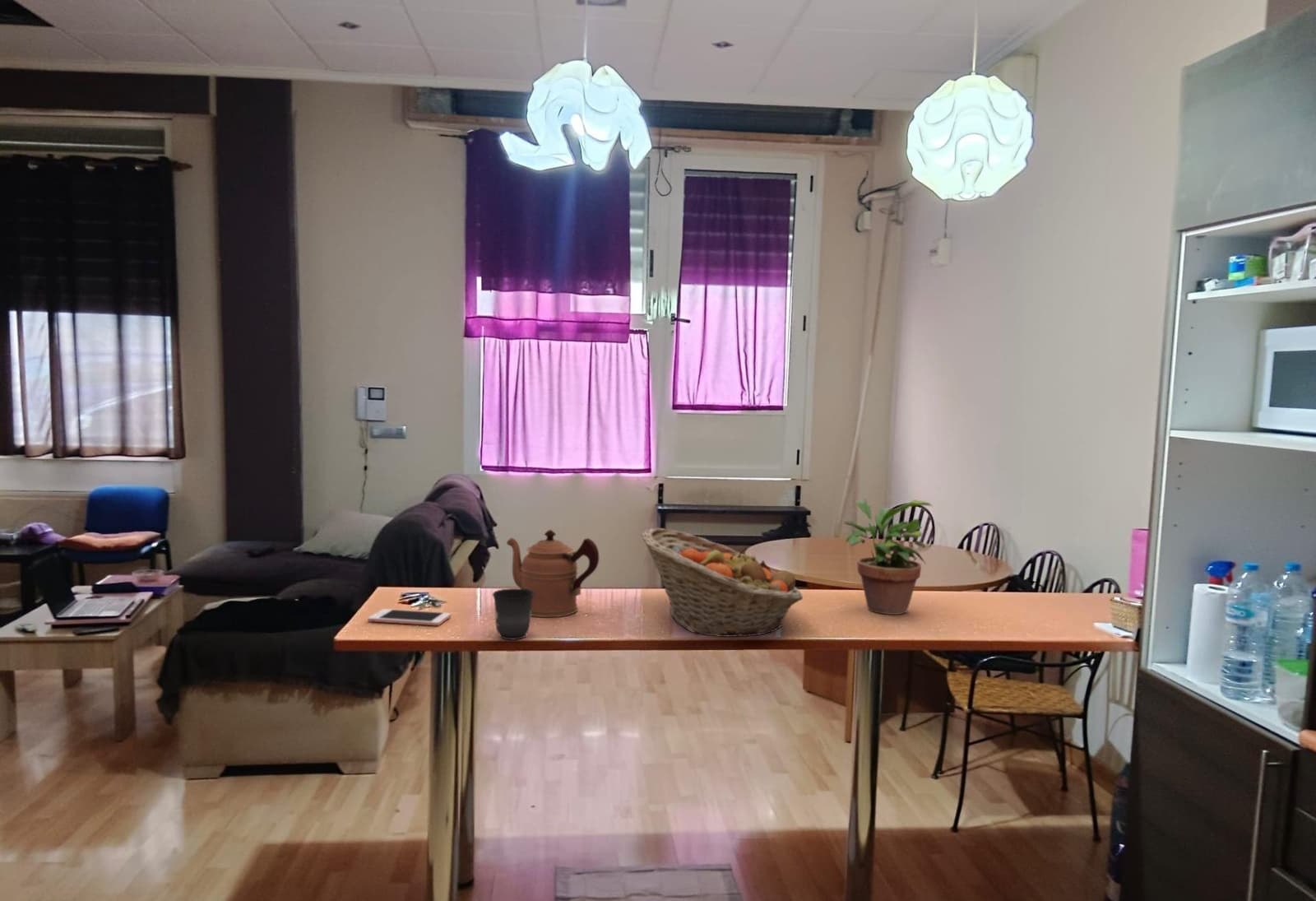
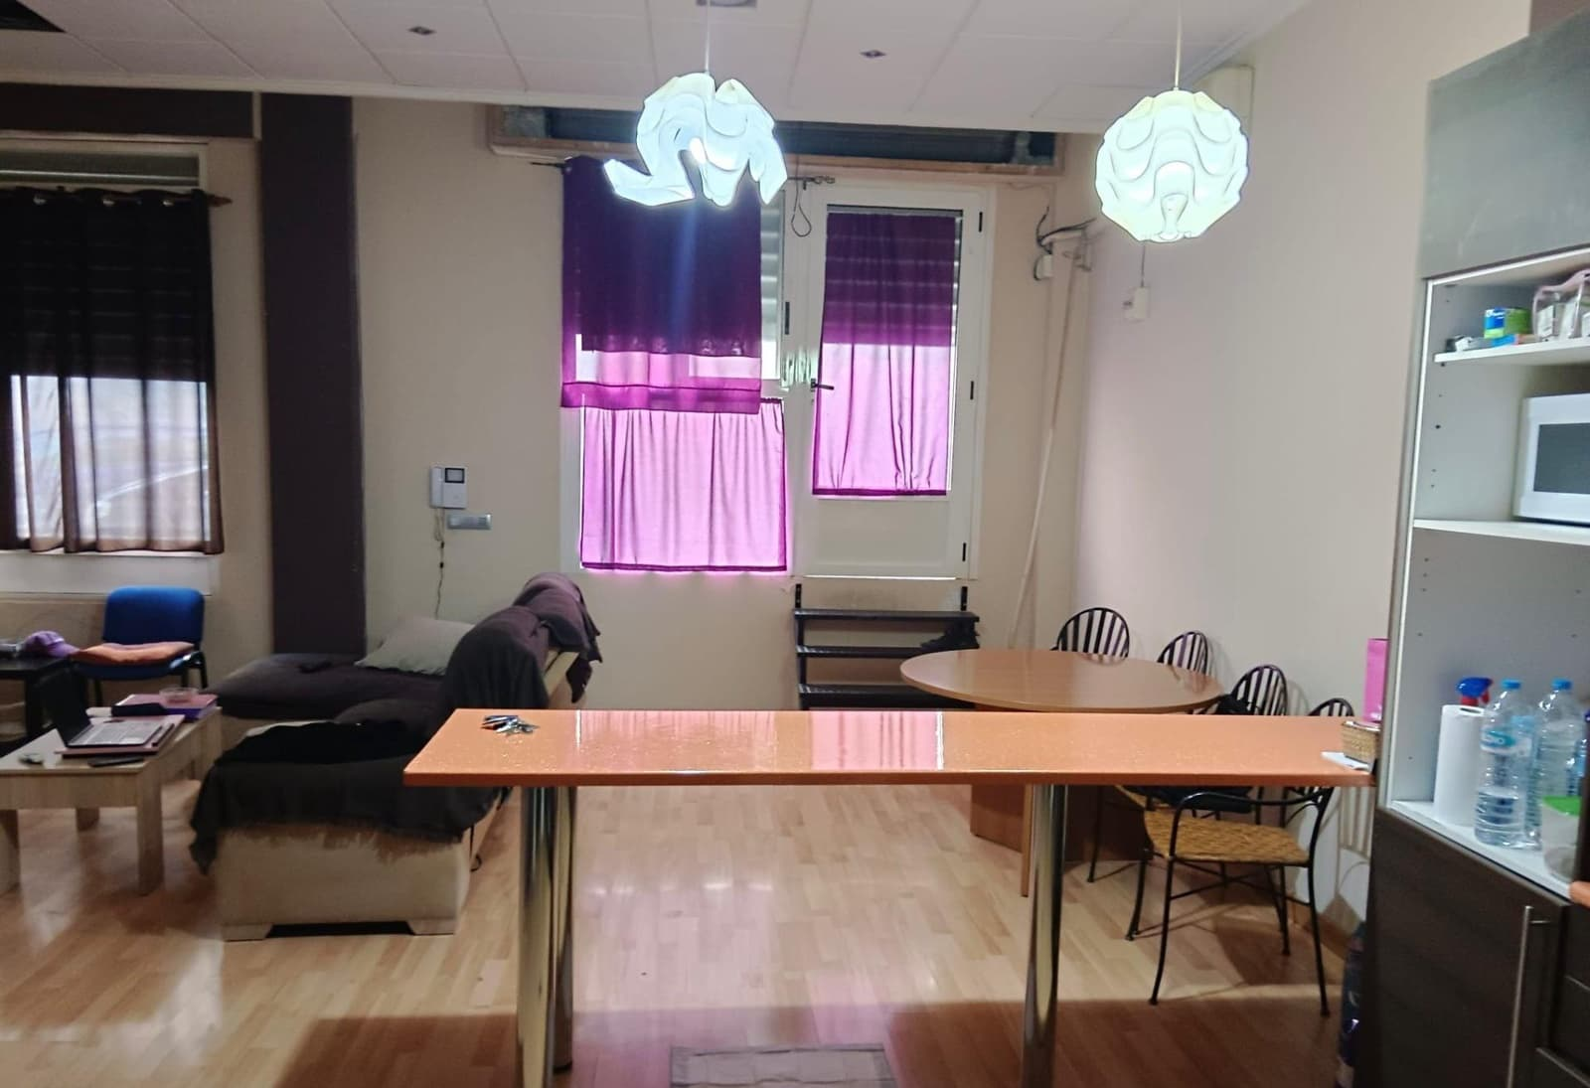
- coffeepot [506,528,600,618]
- potted plant [843,499,934,615]
- cell phone [367,608,452,626]
- fruit basket [640,527,804,638]
- mug [492,588,534,640]
